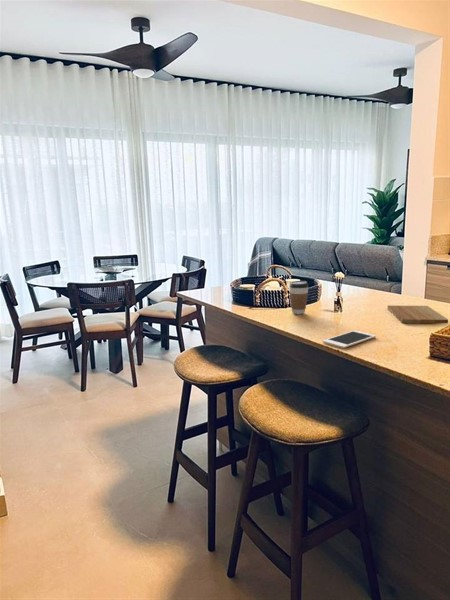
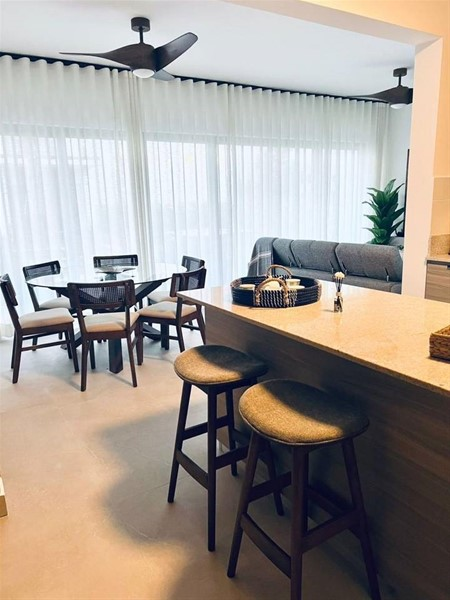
- cell phone [322,330,377,349]
- coffee cup [288,280,310,315]
- cutting board [386,305,449,324]
